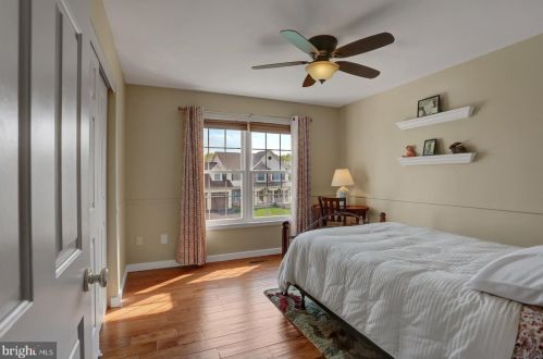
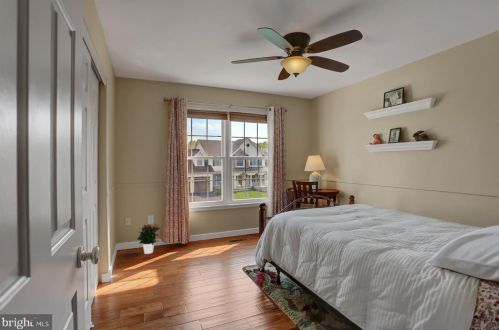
+ potted flower [136,222,162,255]
